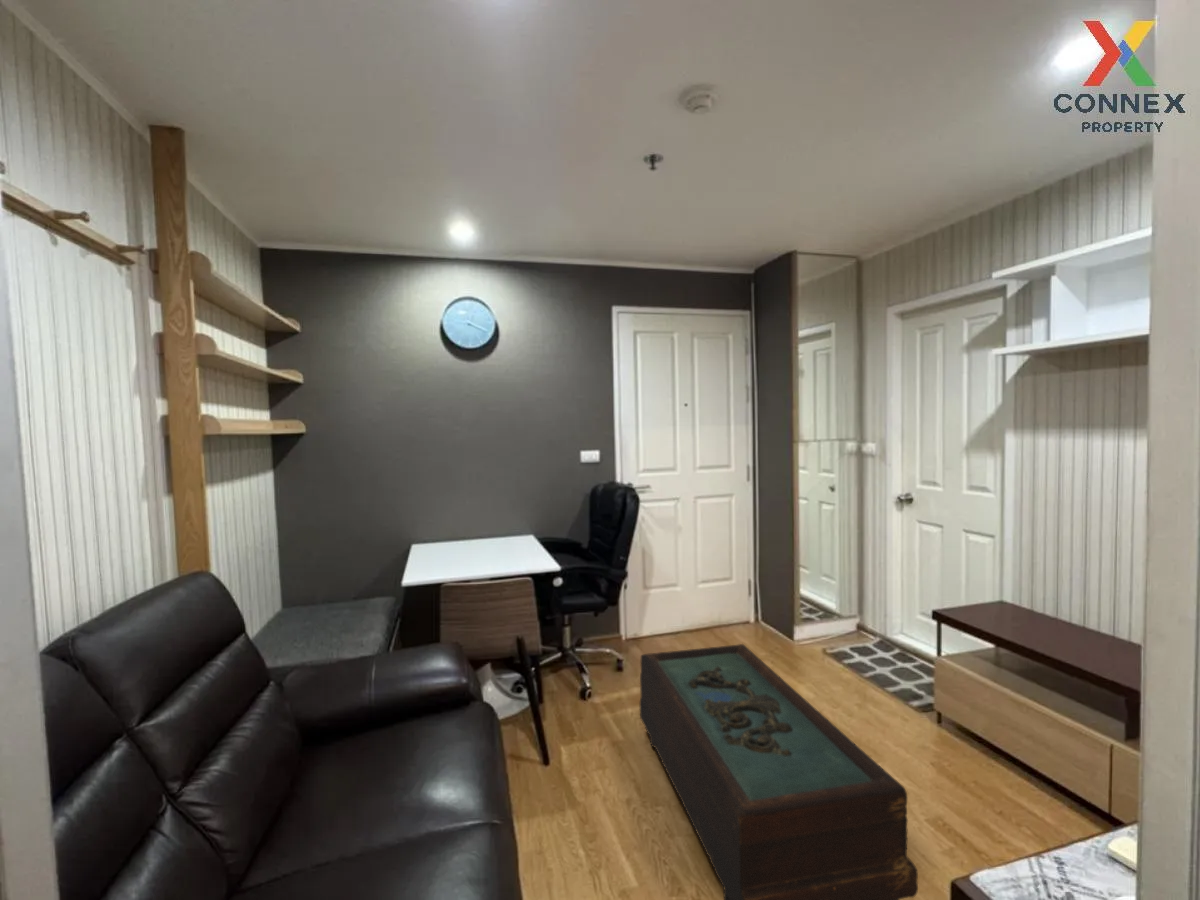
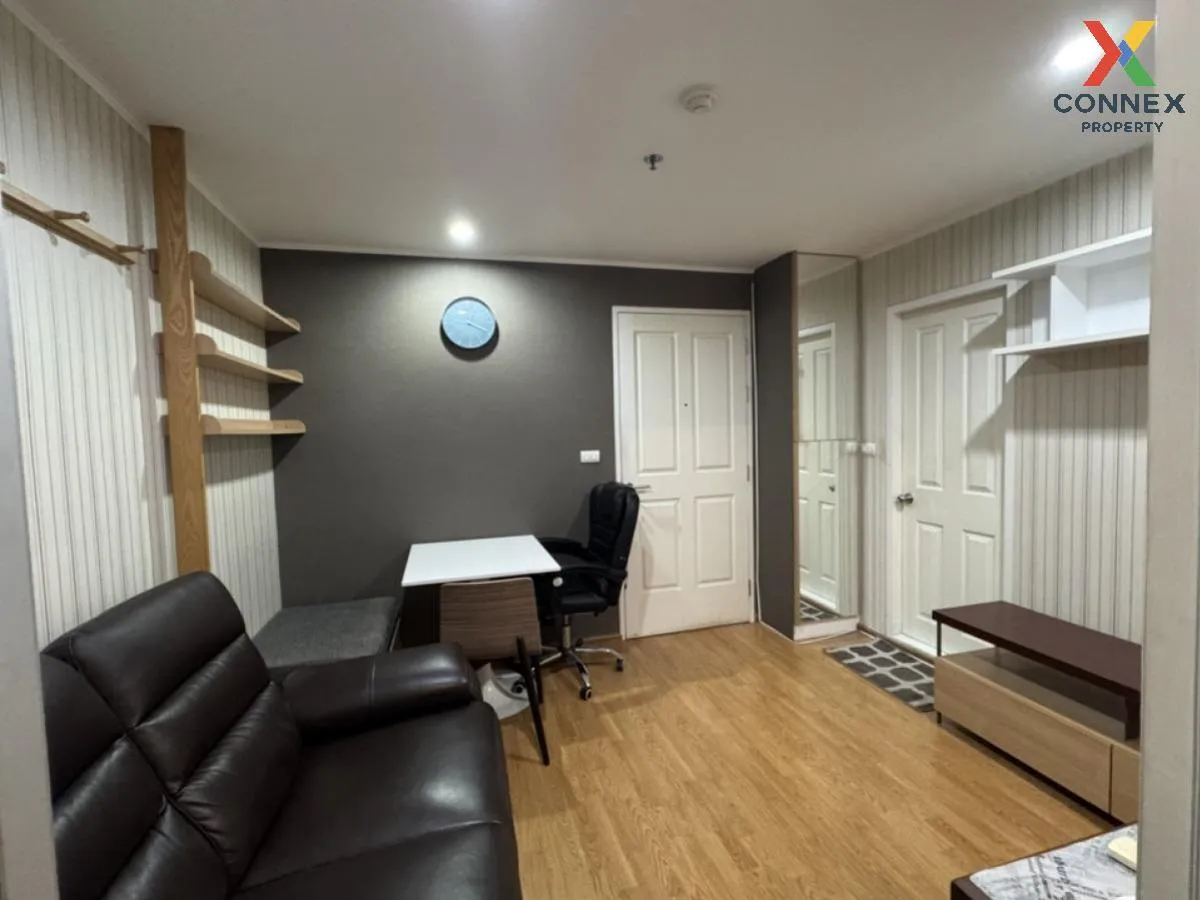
- coffee table [639,643,919,900]
